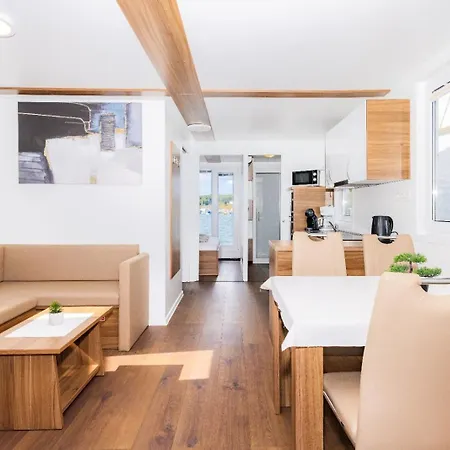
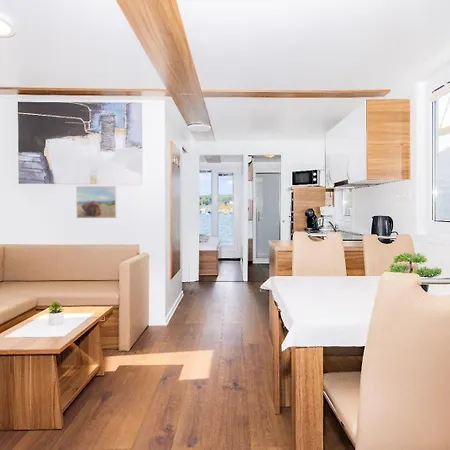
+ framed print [75,185,118,219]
